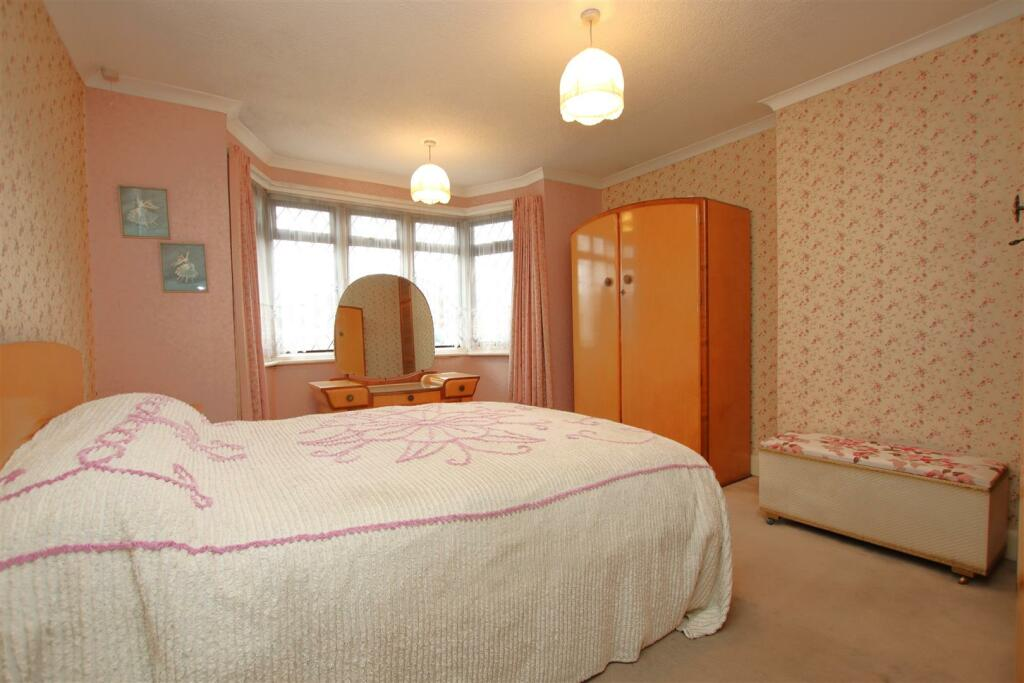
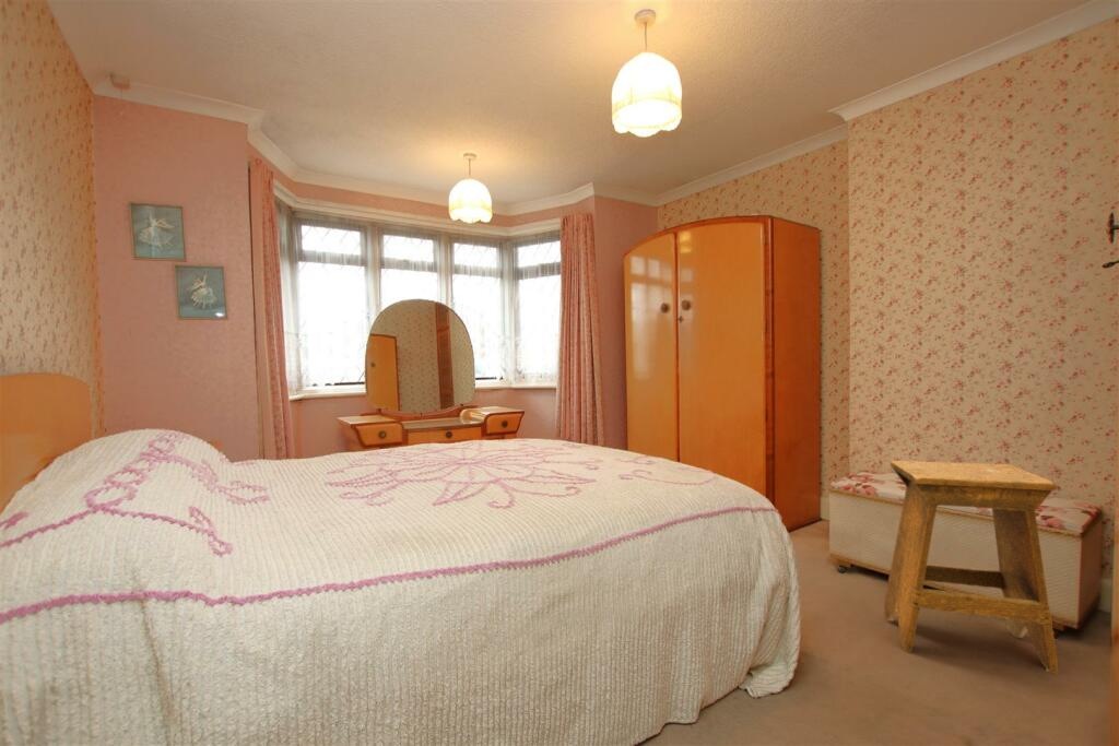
+ stool [883,460,1060,675]
